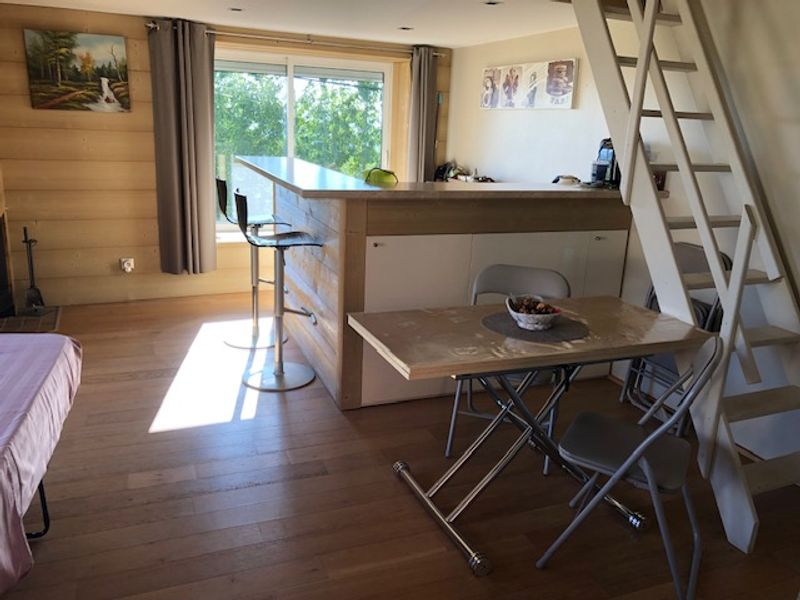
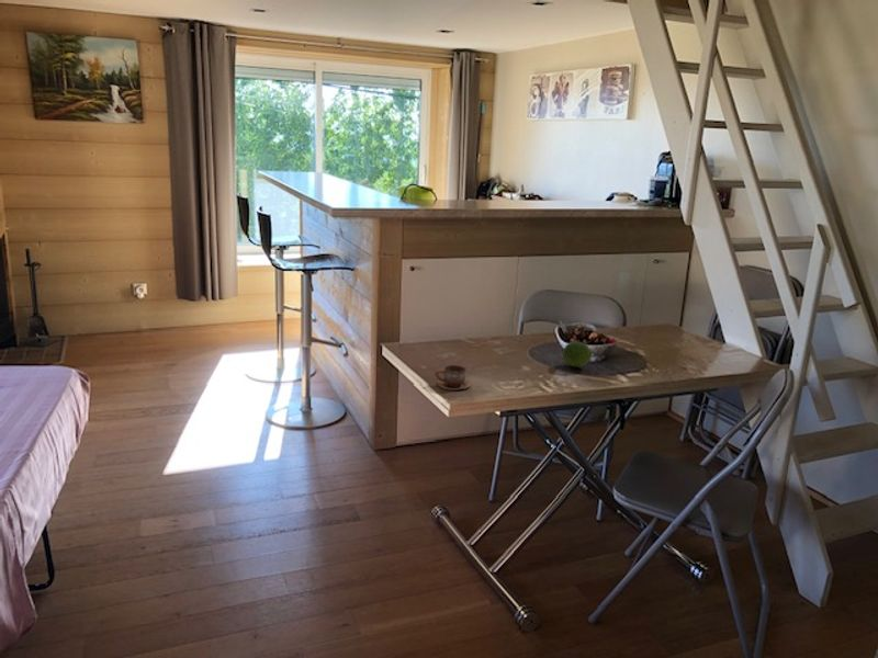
+ cup [435,364,472,392]
+ fruit [561,340,593,368]
